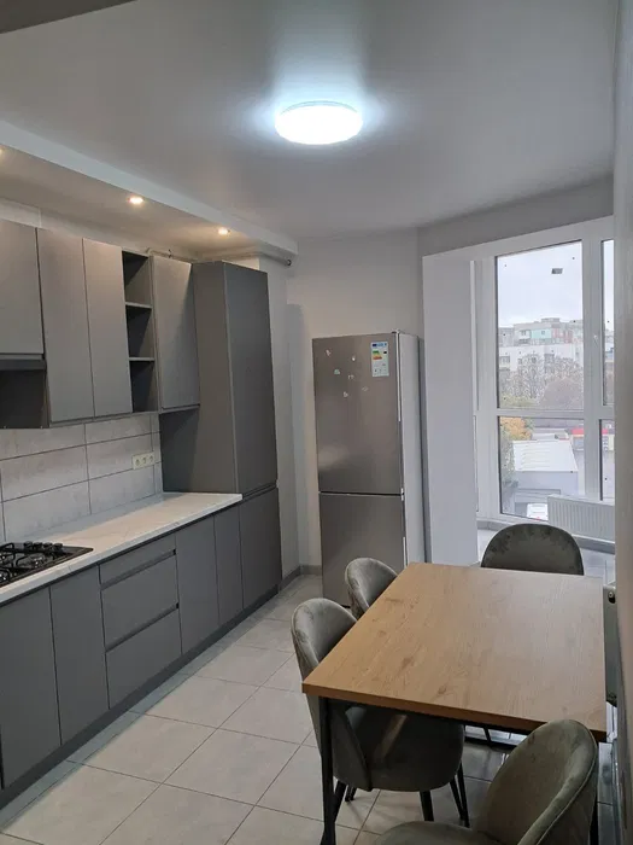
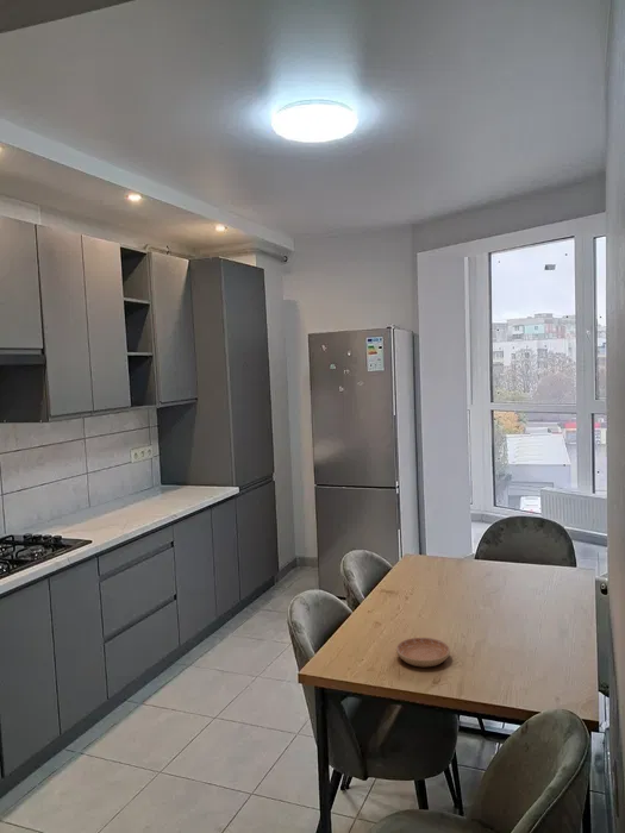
+ saucer [395,637,451,668]
